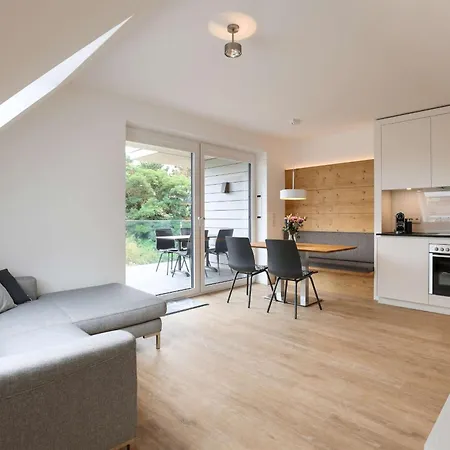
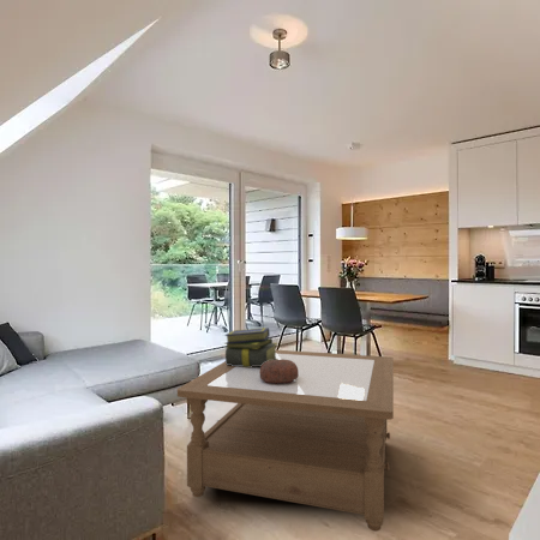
+ stack of books [223,326,278,367]
+ coffee table [176,349,395,533]
+ decorative bowl [259,359,299,384]
